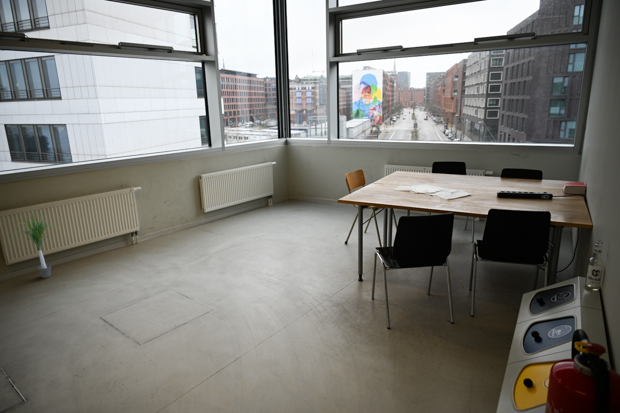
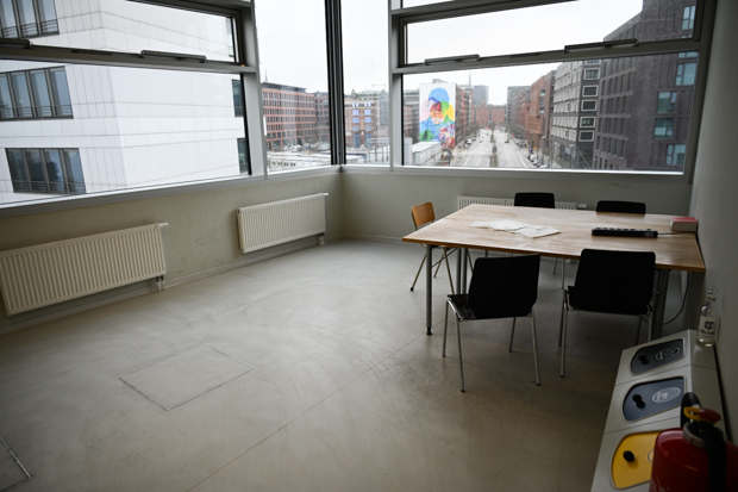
- potted plant [9,212,64,279]
